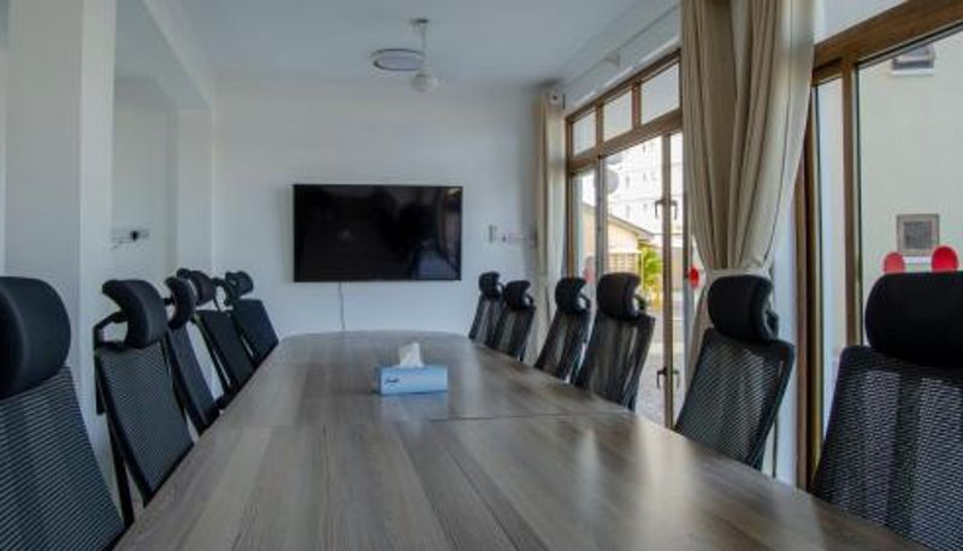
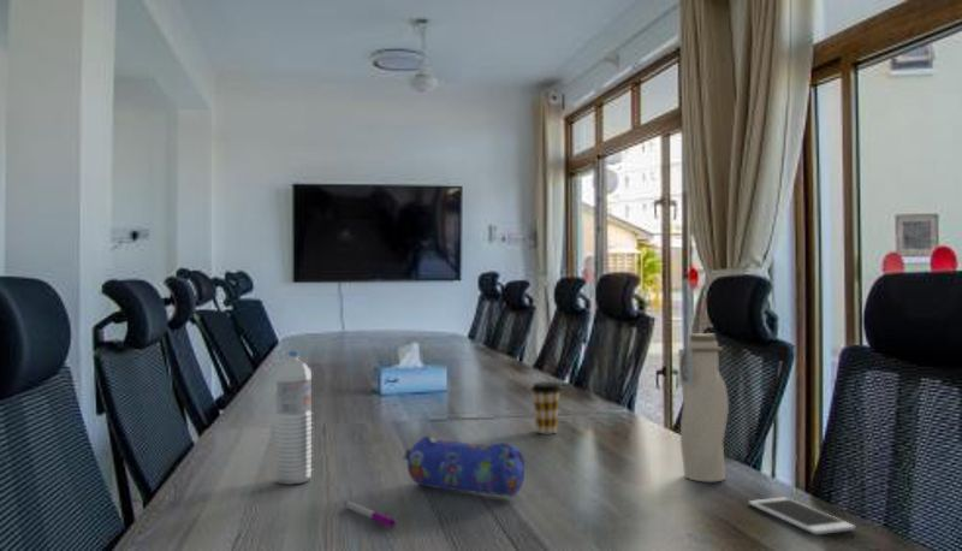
+ pencil case [402,433,525,498]
+ water bottle [677,332,730,482]
+ coffee cup [529,381,563,434]
+ cell phone [748,496,856,535]
+ water bottle [274,350,313,486]
+ pen [343,499,397,528]
